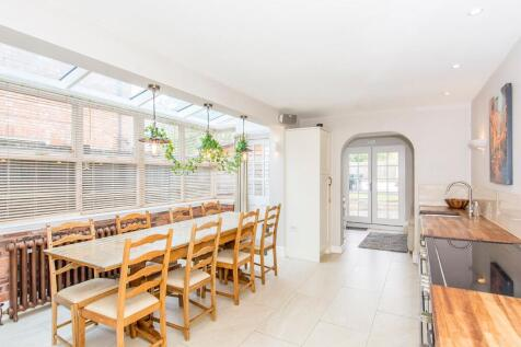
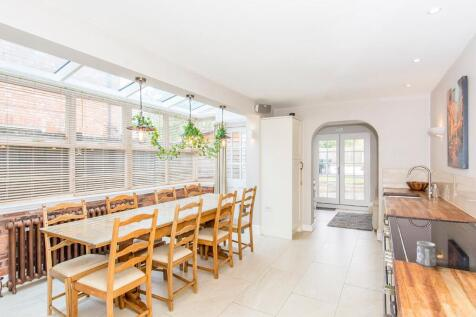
+ mug [415,240,437,268]
